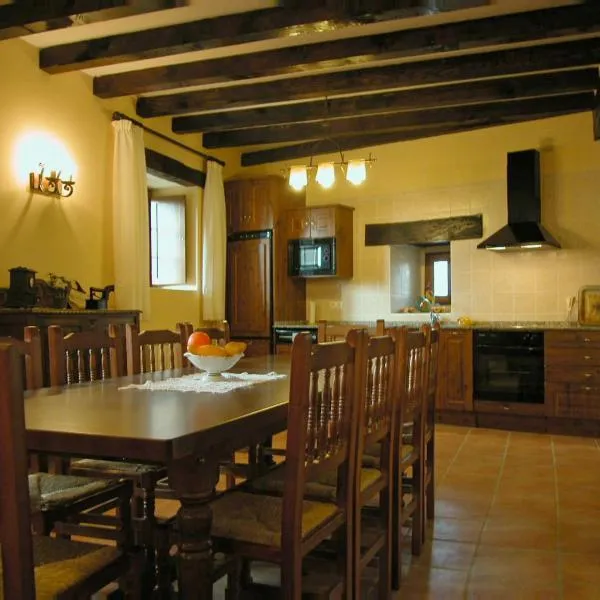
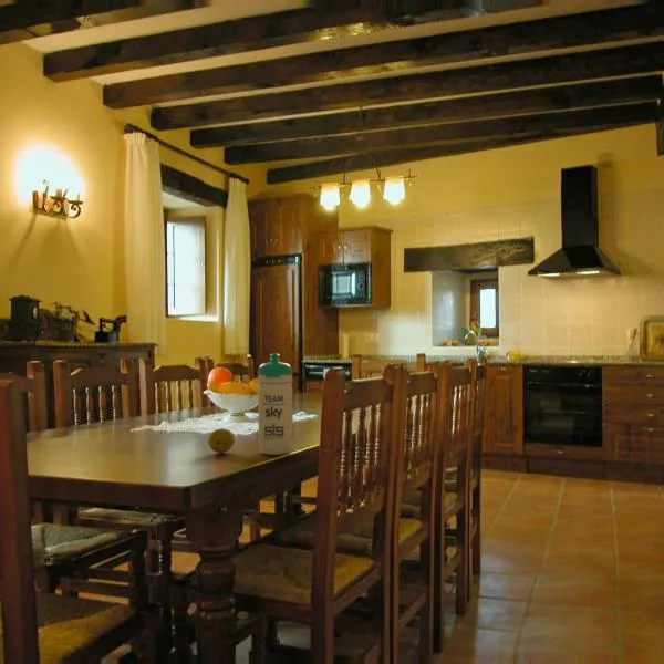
+ water bottle [257,353,294,456]
+ fruit [207,427,236,454]
